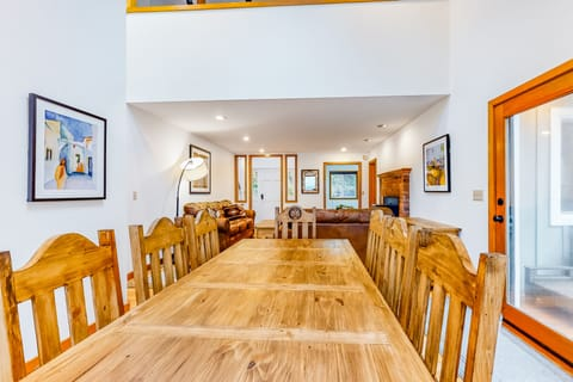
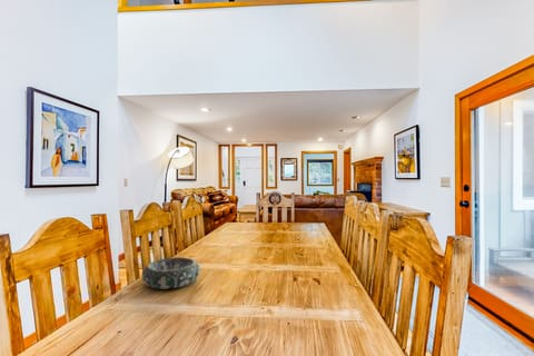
+ decorative bowl [140,256,201,290]
